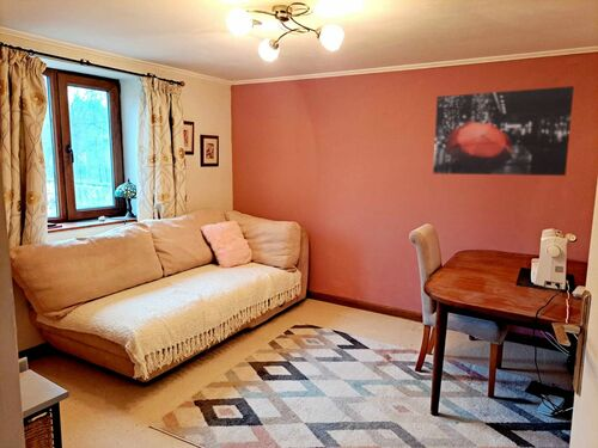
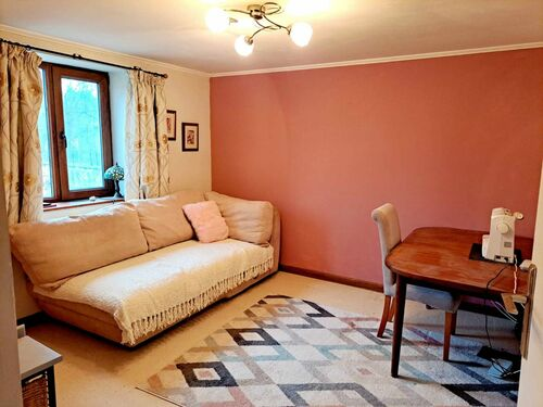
- wall art [432,85,575,177]
